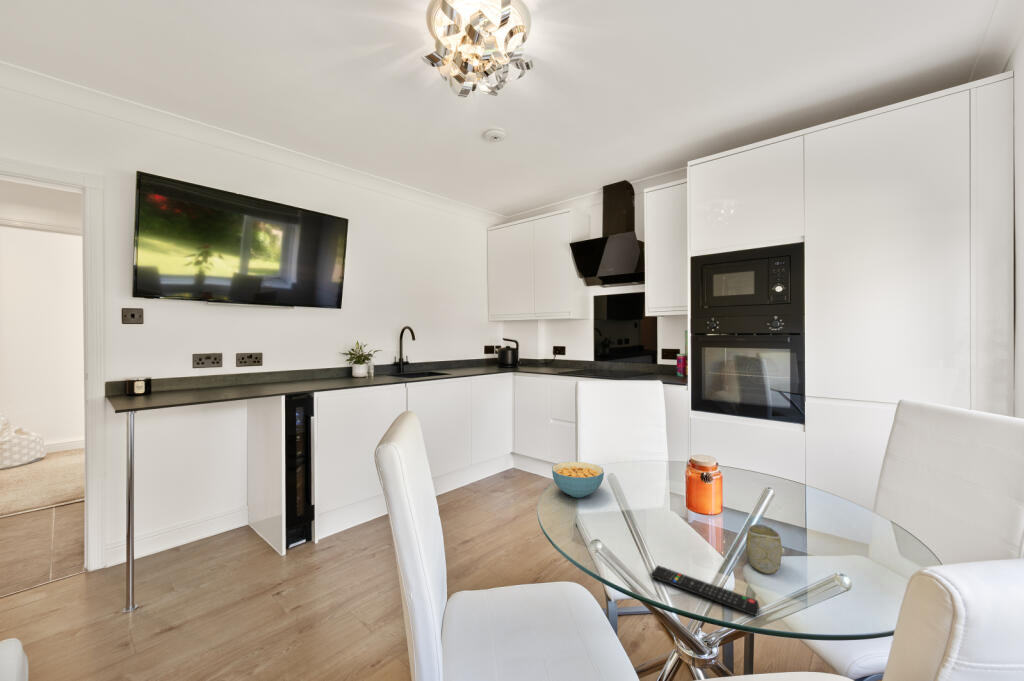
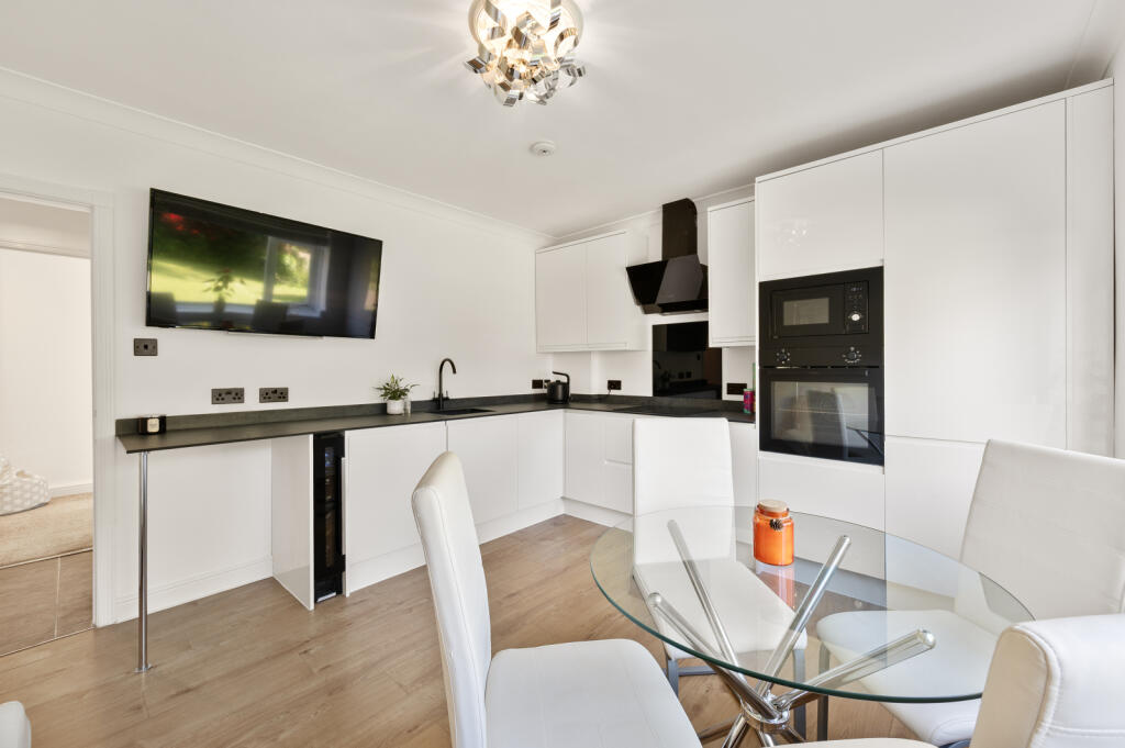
- remote control [650,565,760,616]
- cereal bowl [551,461,605,499]
- cup [745,523,783,575]
